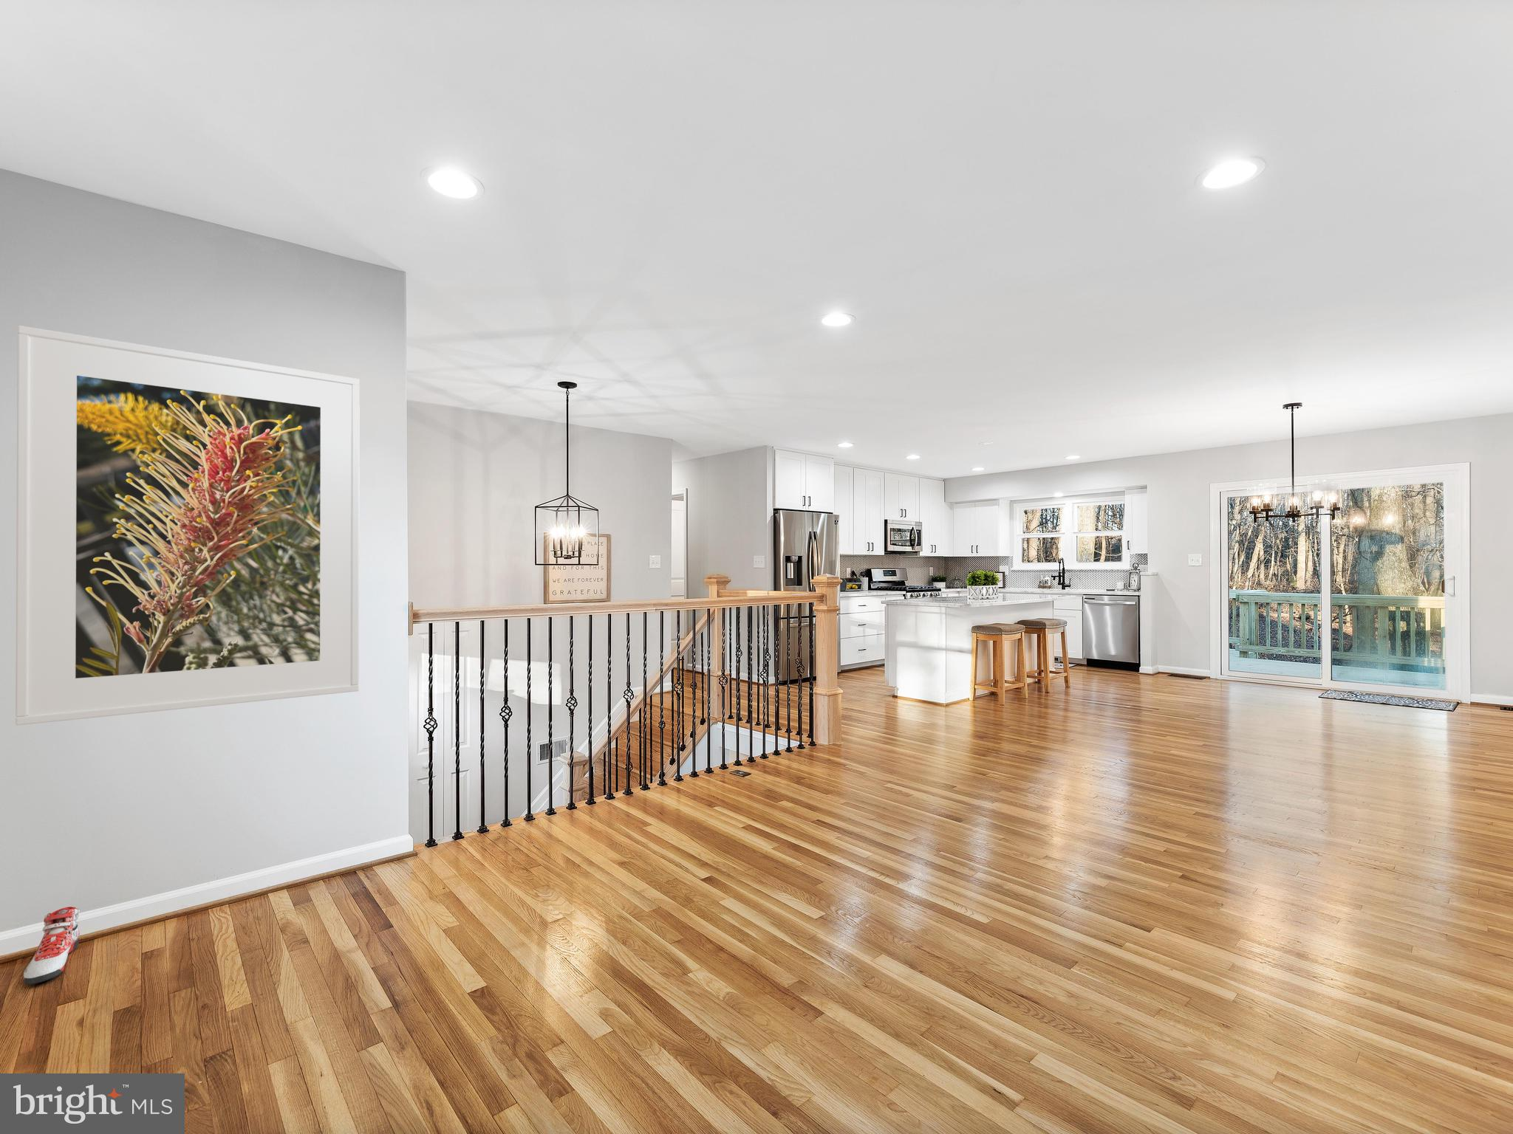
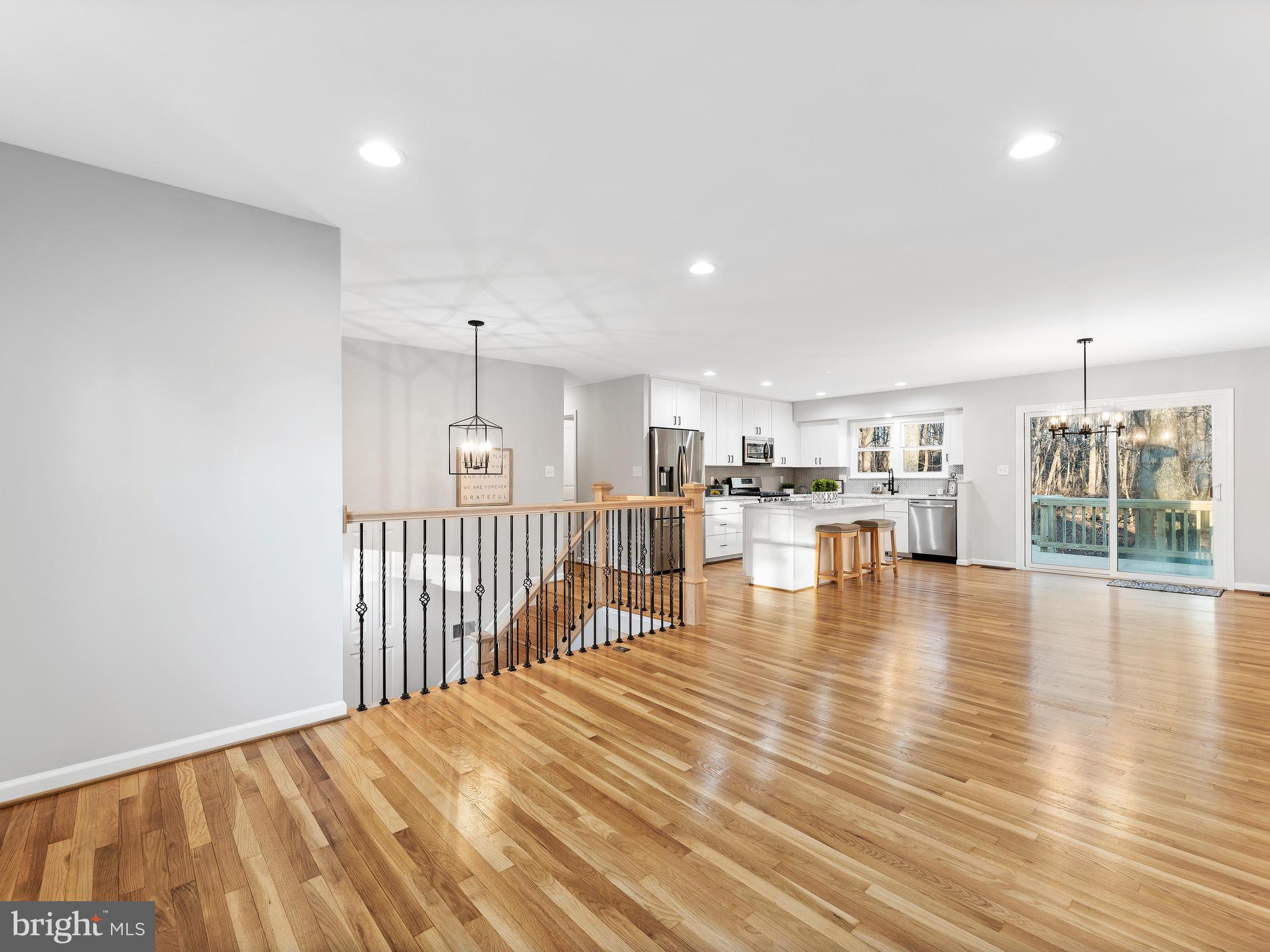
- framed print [14,325,361,725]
- sneaker [23,905,81,985]
